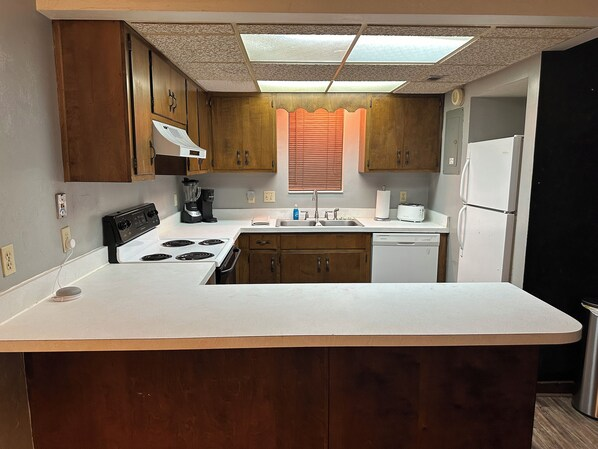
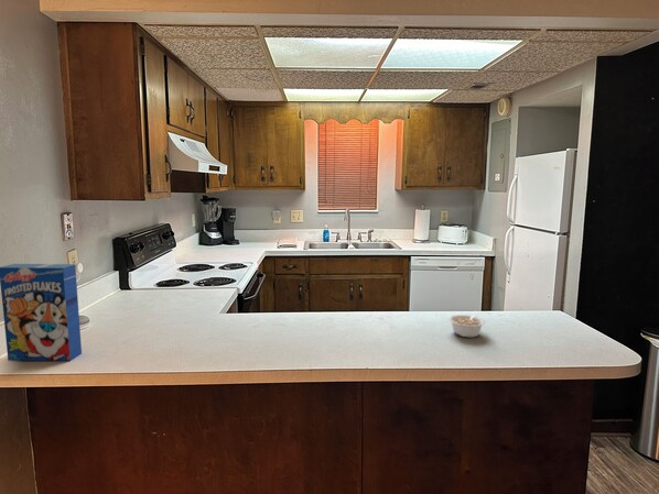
+ legume [447,310,486,338]
+ cereal box [0,263,83,362]
